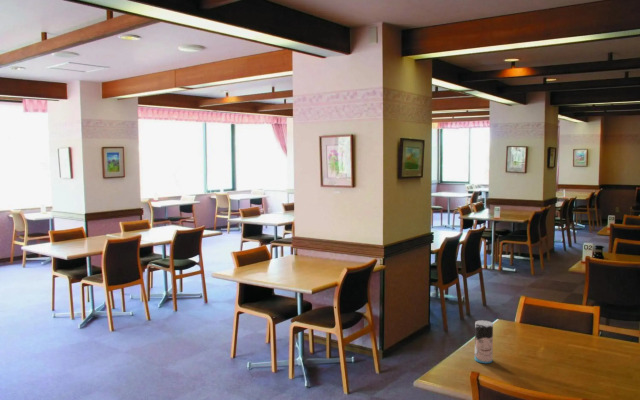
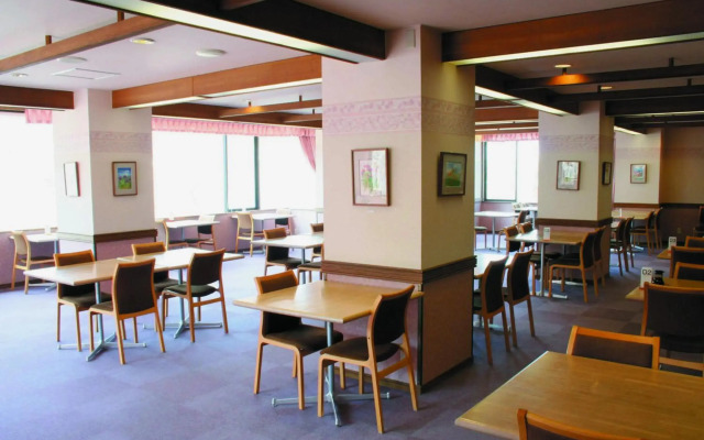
- cup [474,319,494,364]
